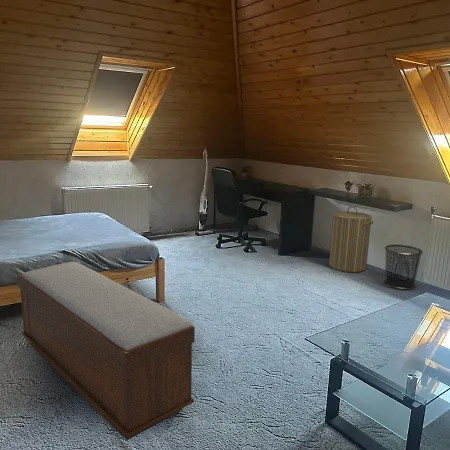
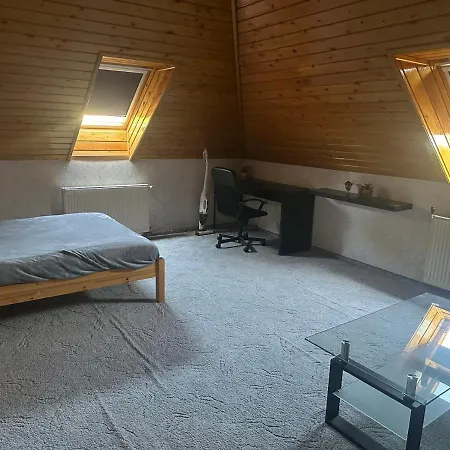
- laundry hamper [328,205,374,273]
- bench [16,261,196,441]
- waste bin [383,244,424,291]
